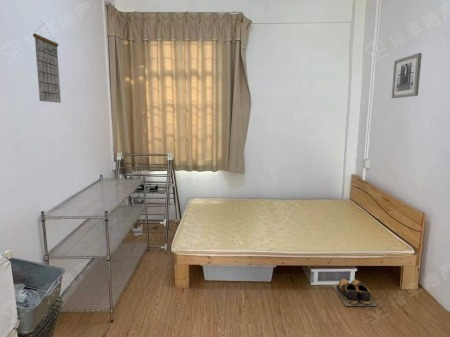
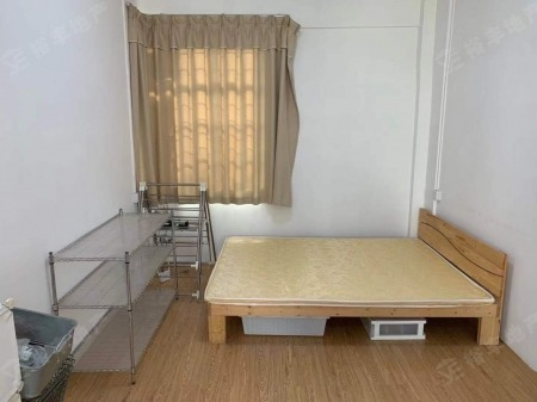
- calendar [32,22,62,104]
- shoes [332,278,378,307]
- wall art [391,52,423,99]
